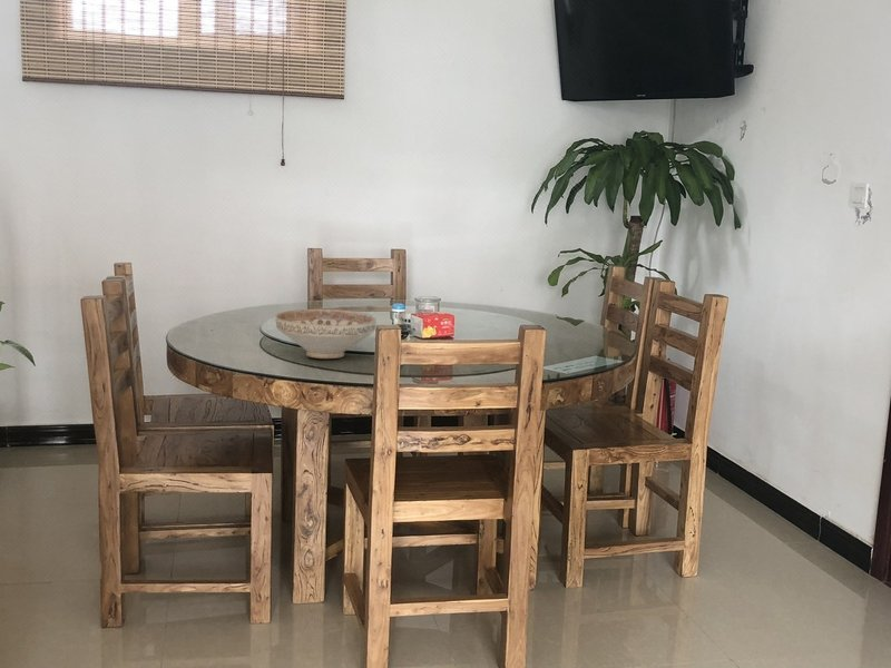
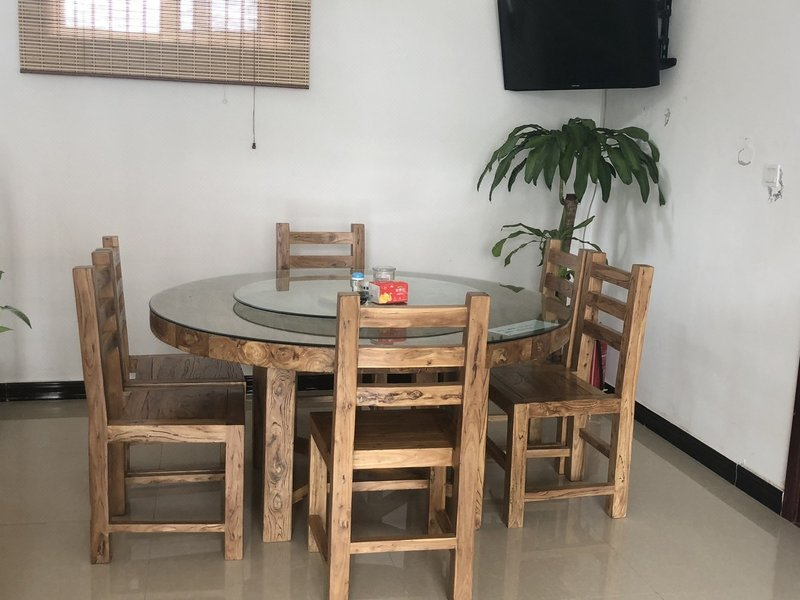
- decorative bowl [274,308,378,360]
